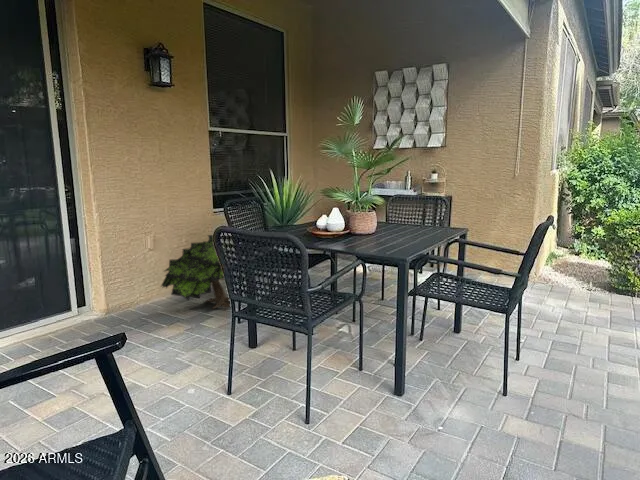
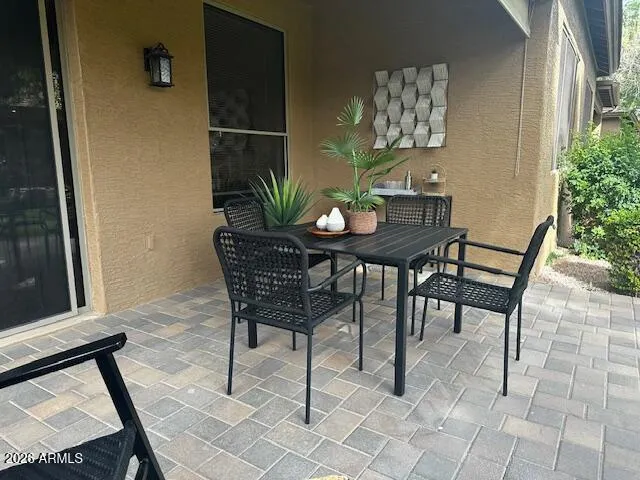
- indoor plant [160,234,231,310]
